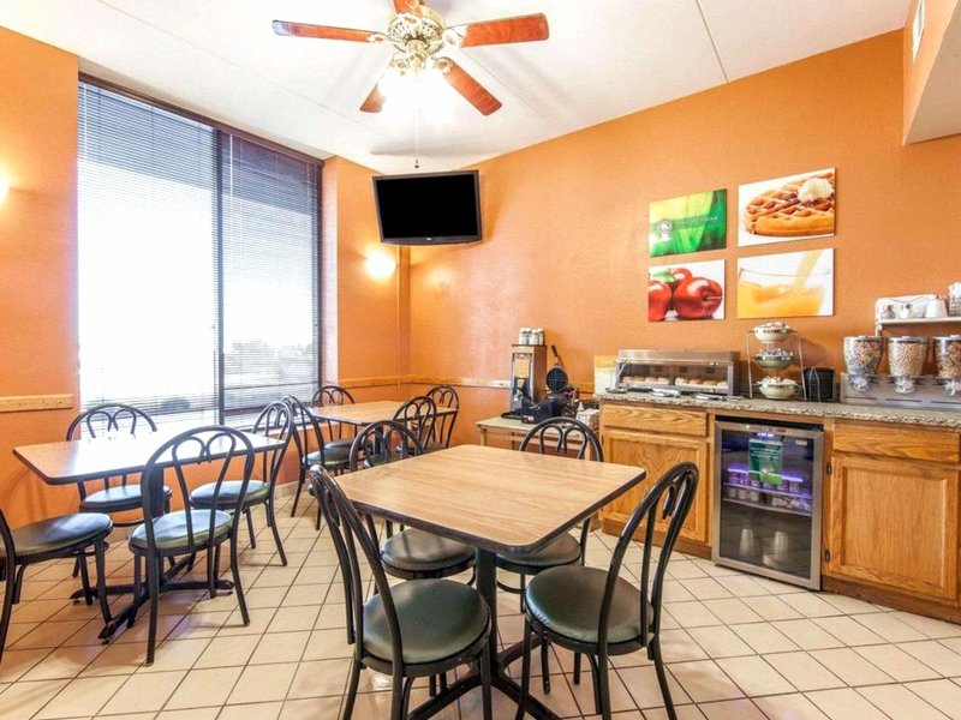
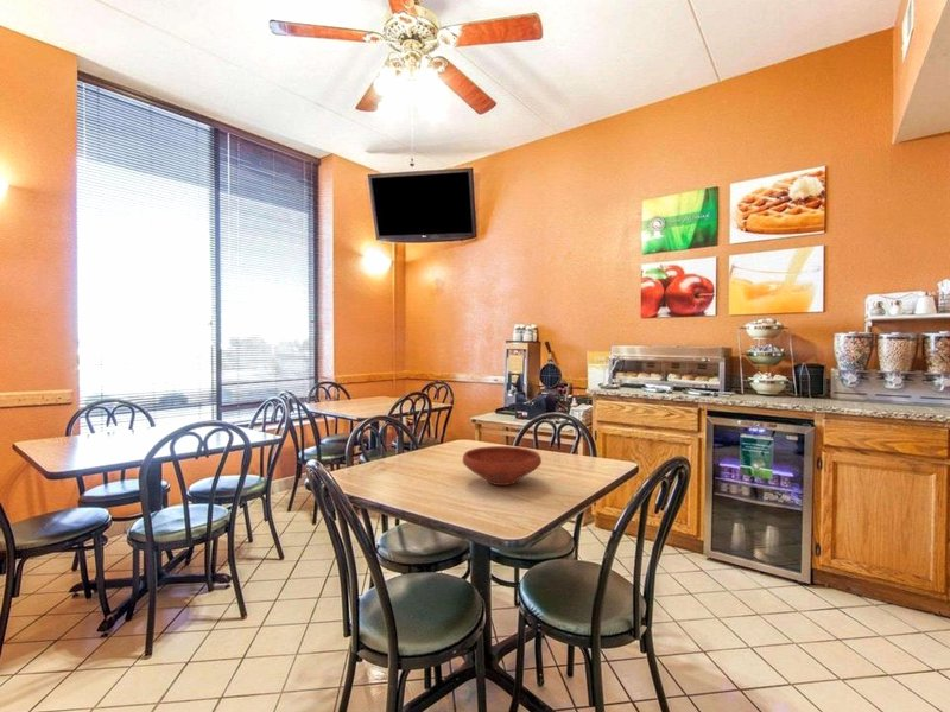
+ bowl [462,445,543,487]
